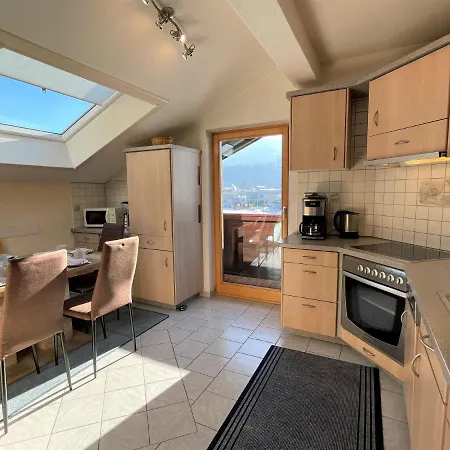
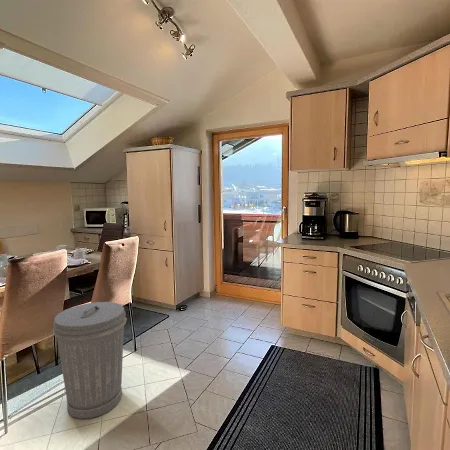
+ trash can [52,301,128,420]
